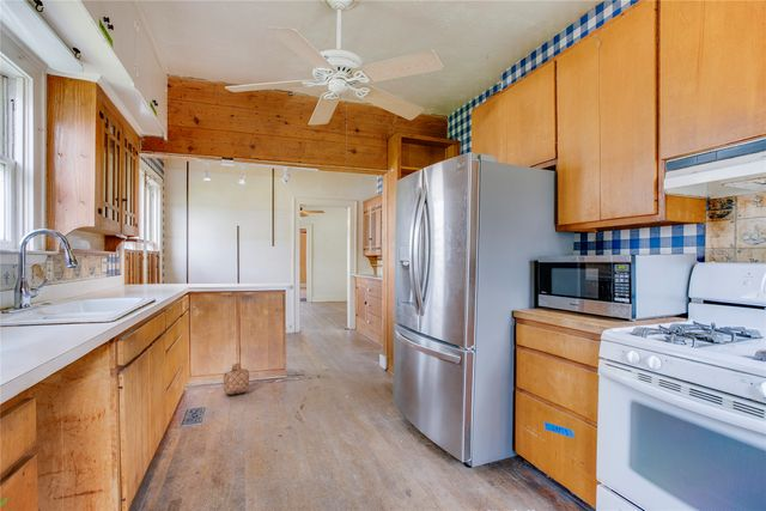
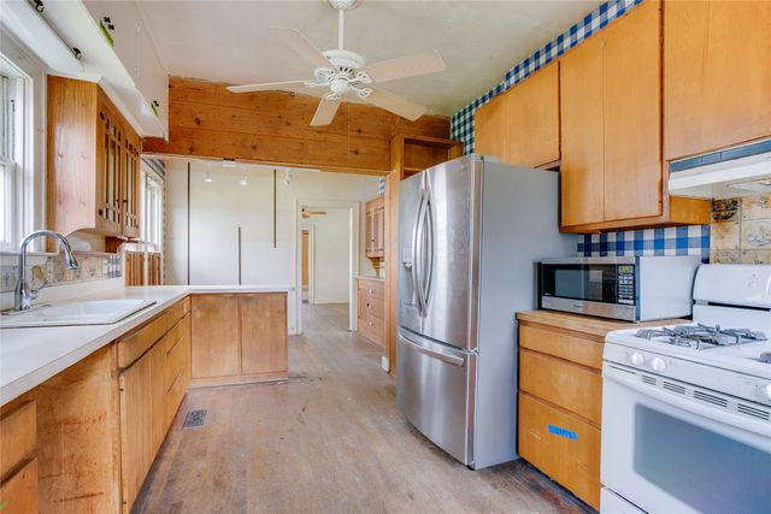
- basket [223,361,250,396]
